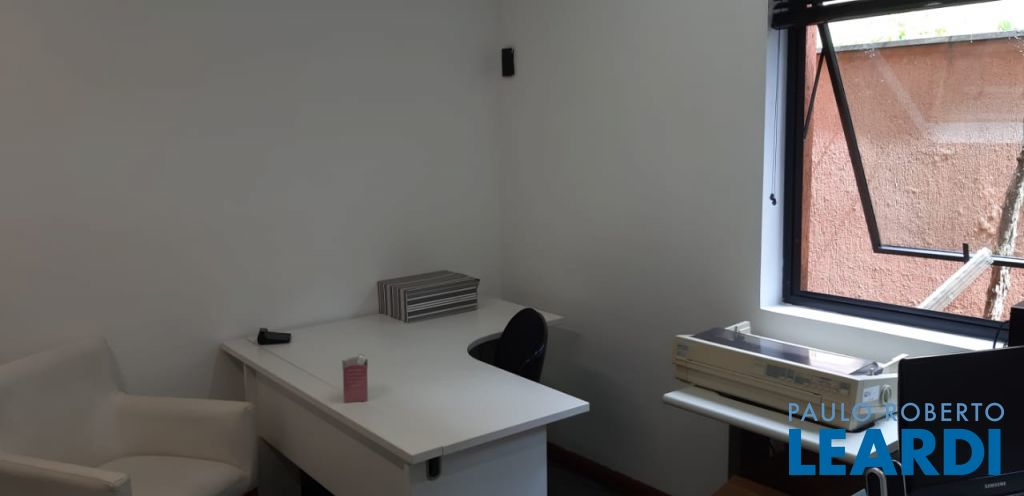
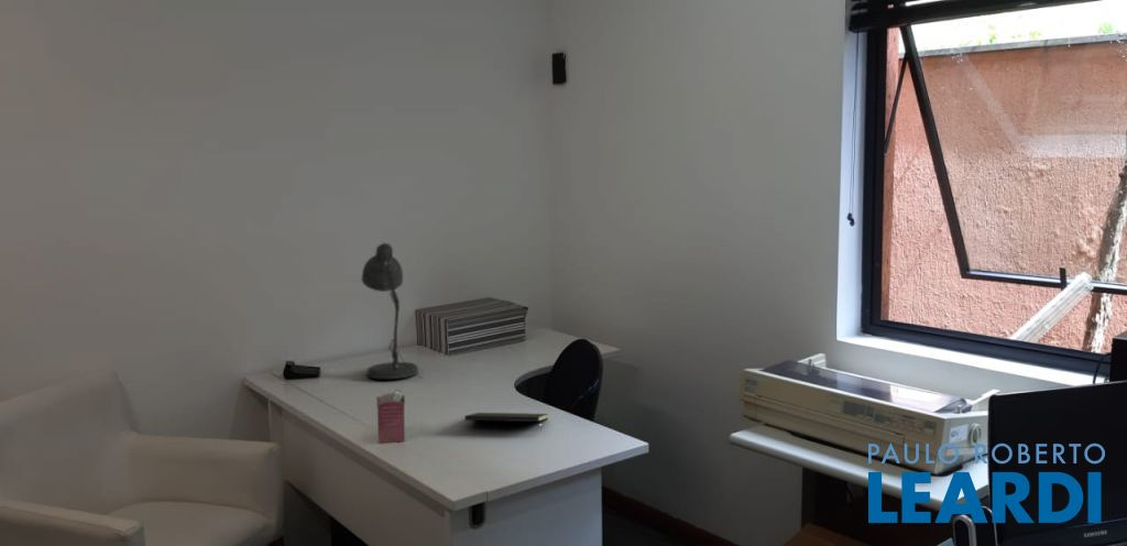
+ desk lamp [361,242,424,380]
+ notepad [463,412,549,432]
